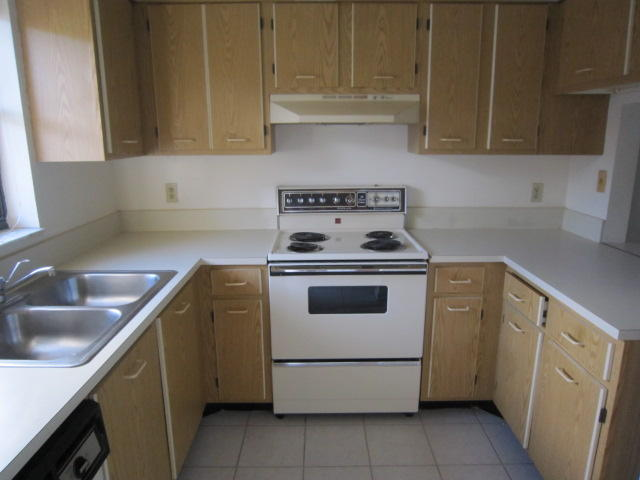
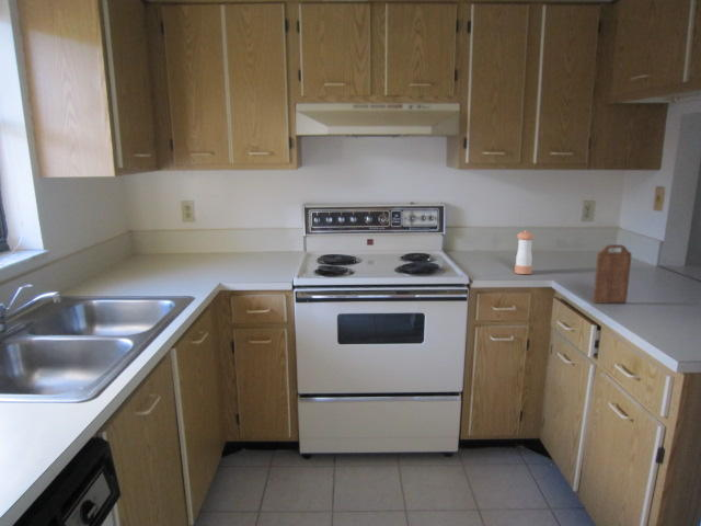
+ pepper shaker [514,229,535,275]
+ cutting board [591,243,633,305]
